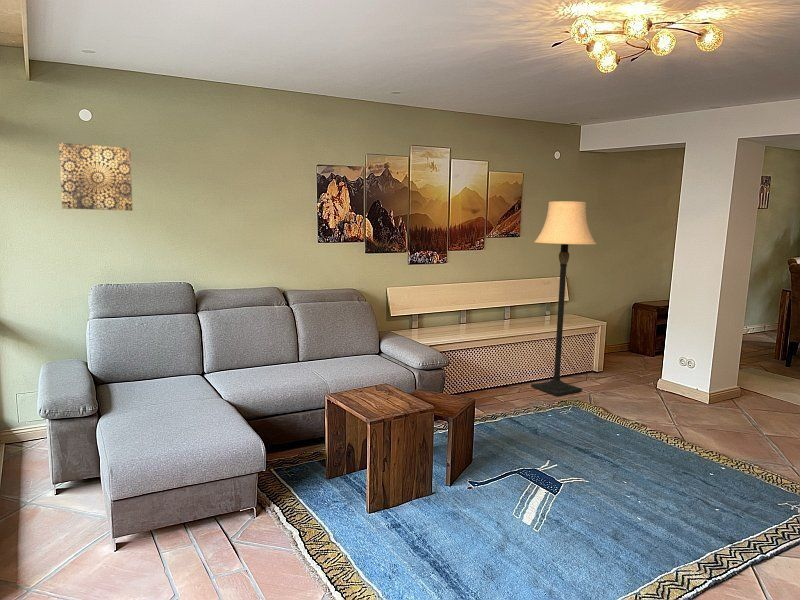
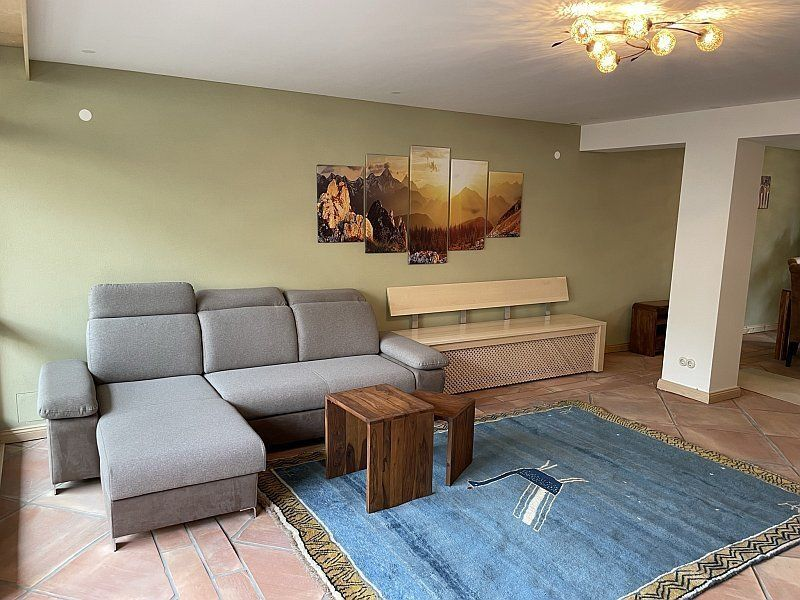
- wall art [58,142,133,212]
- lamp [530,200,598,397]
